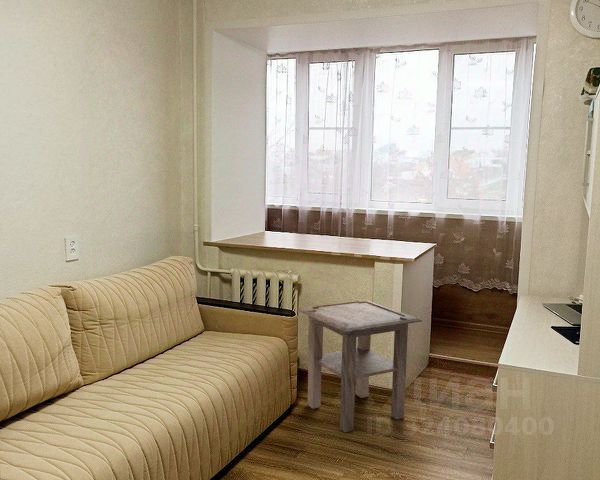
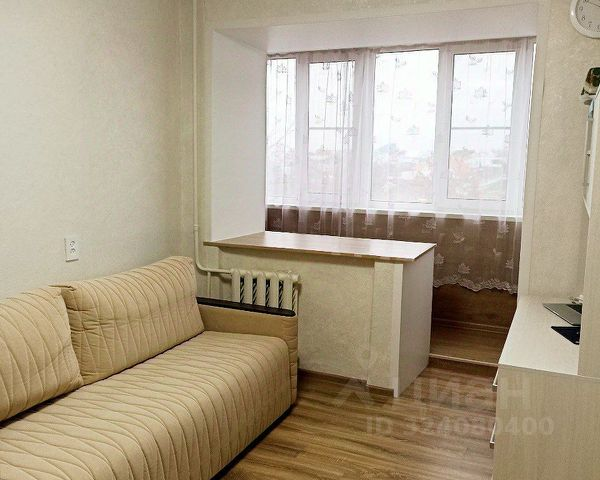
- side table [296,299,423,433]
